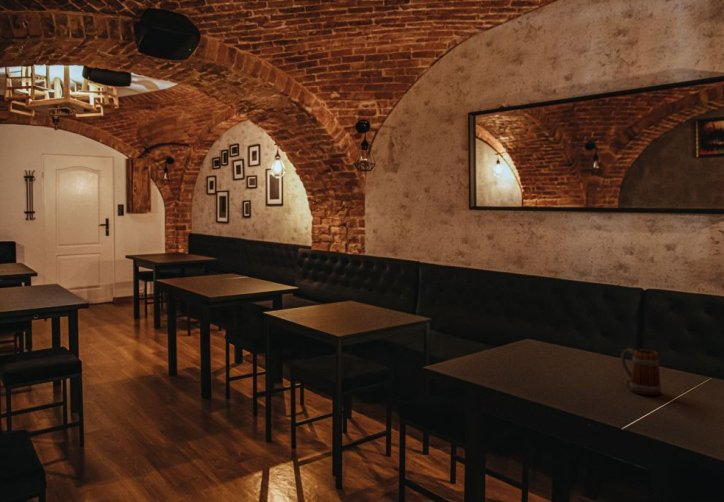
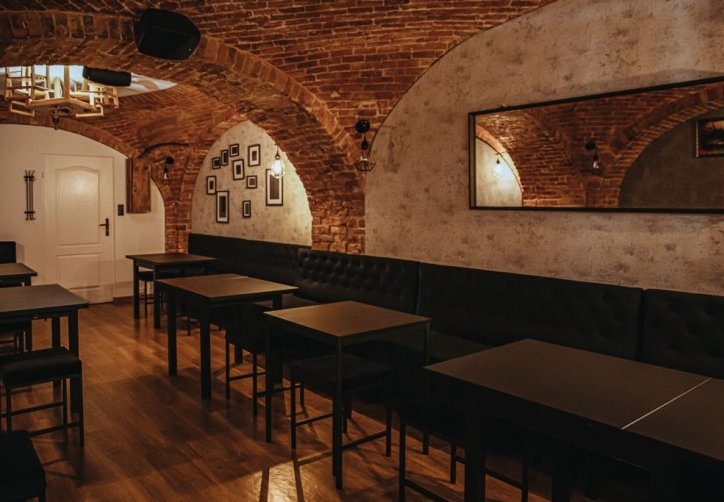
- beer mug [620,348,662,396]
